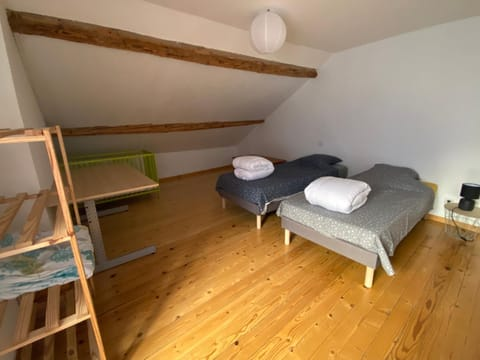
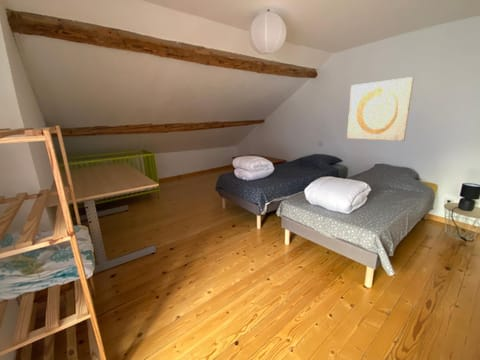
+ wall art [346,76,415,142]
